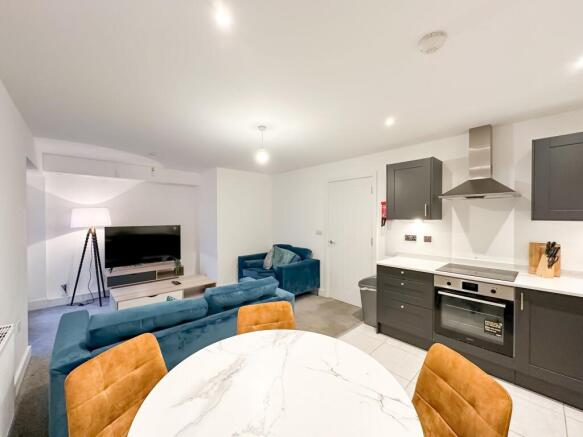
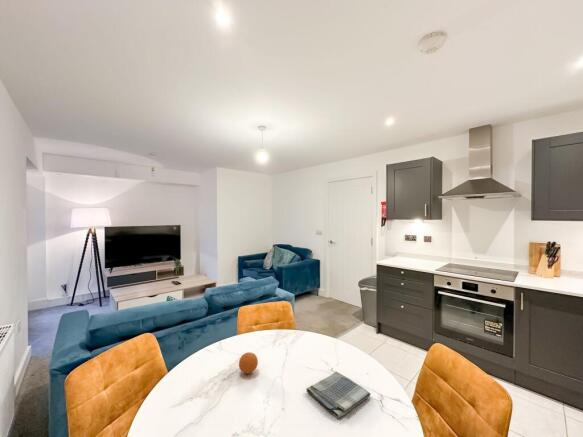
+ dish towel [305,370,372,419]
+ fruit [238,351,259,375]
